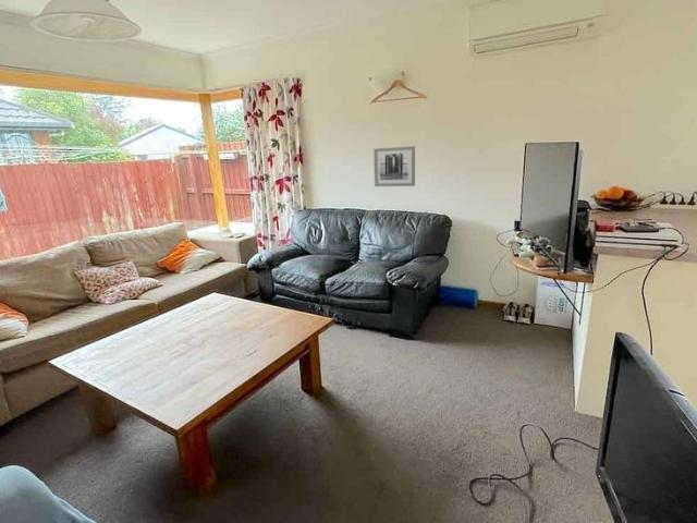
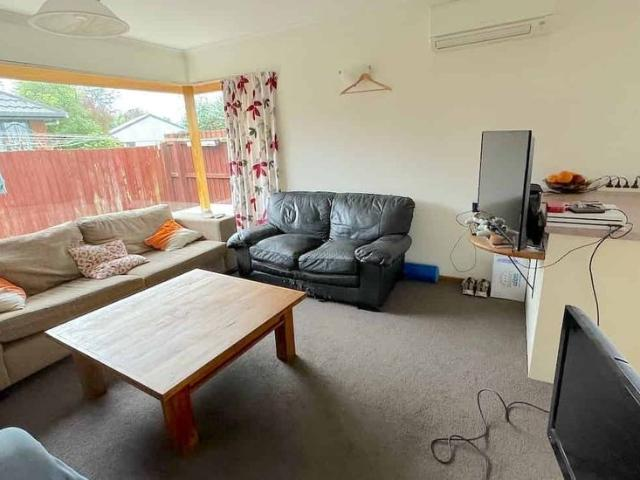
- wall art [372,145,416,187]
